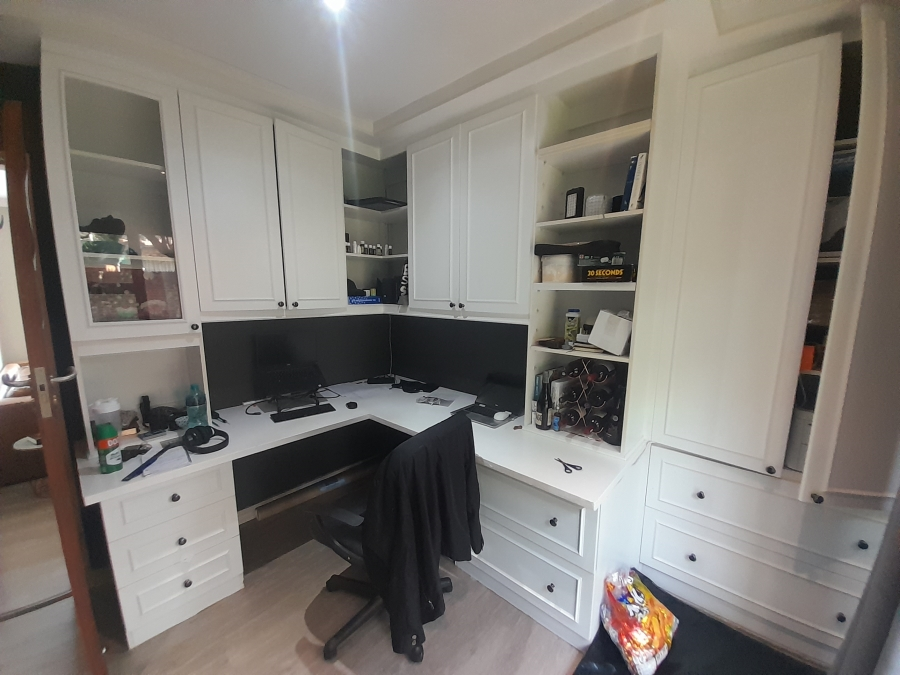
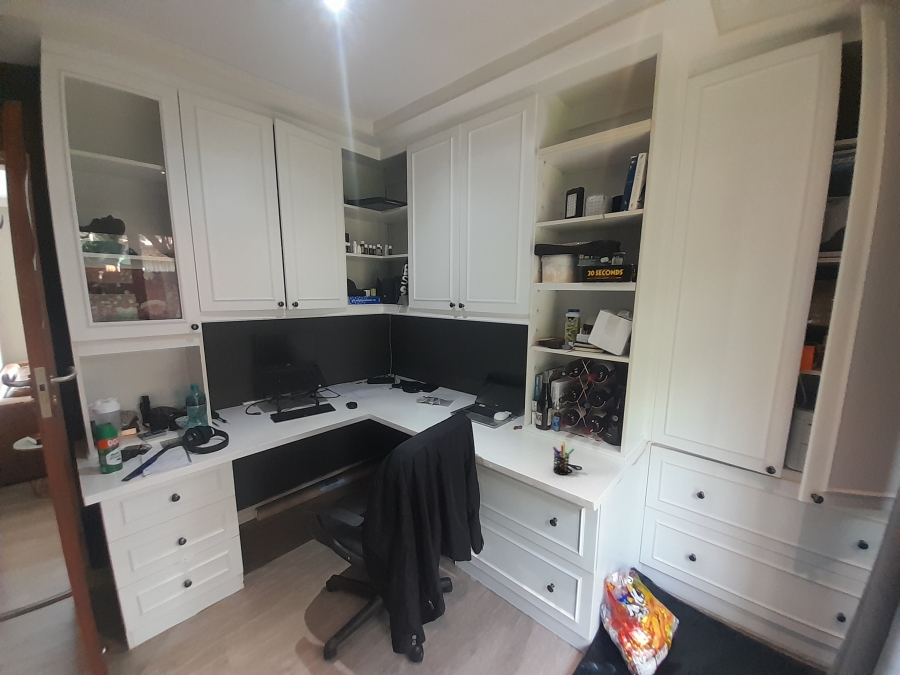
+ pen holder [552,441,575,476]
